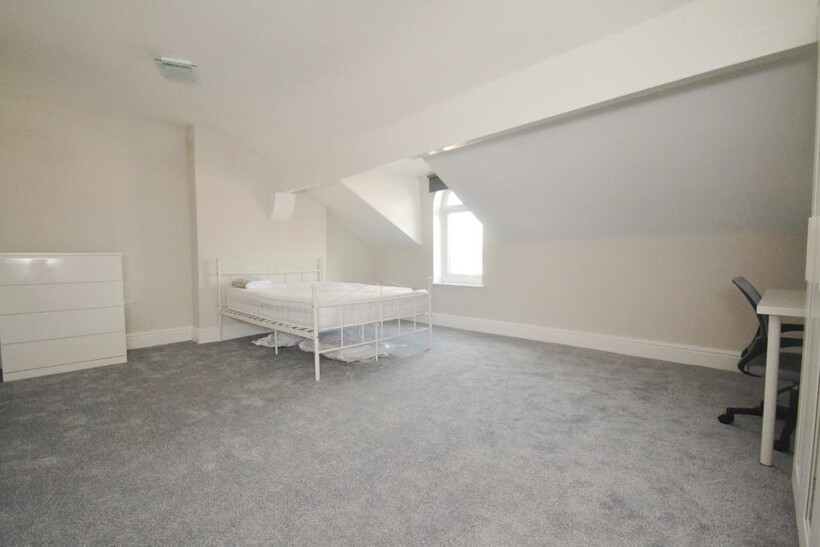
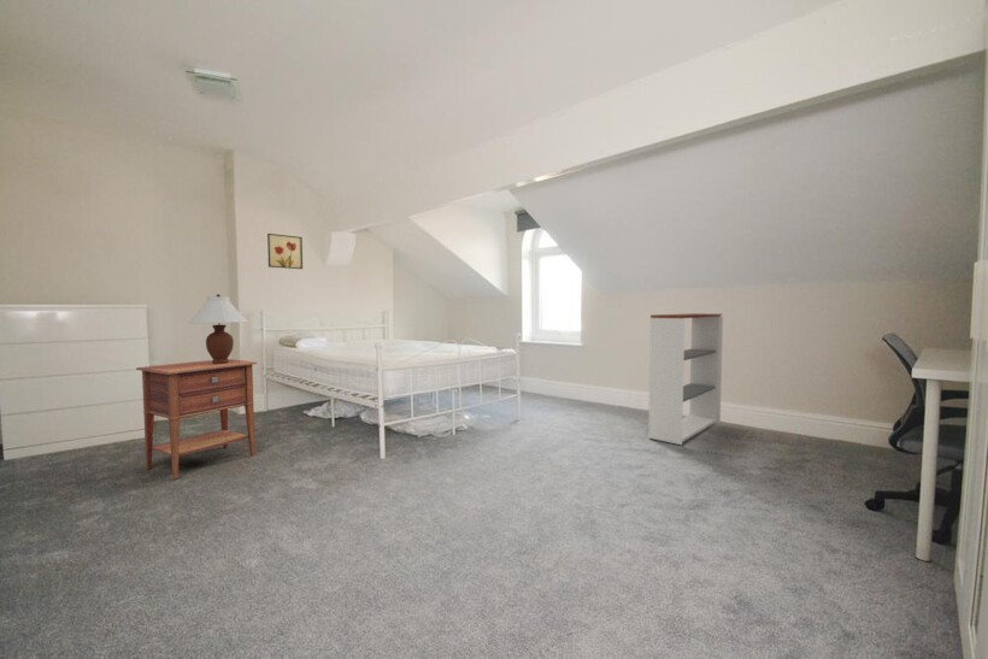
+ wall art [266,233,304,270]
+ nightstand [135,358,258,481]
+ table lamp [188,293,248,364]
+ bookshelf [647,312,724,446]
